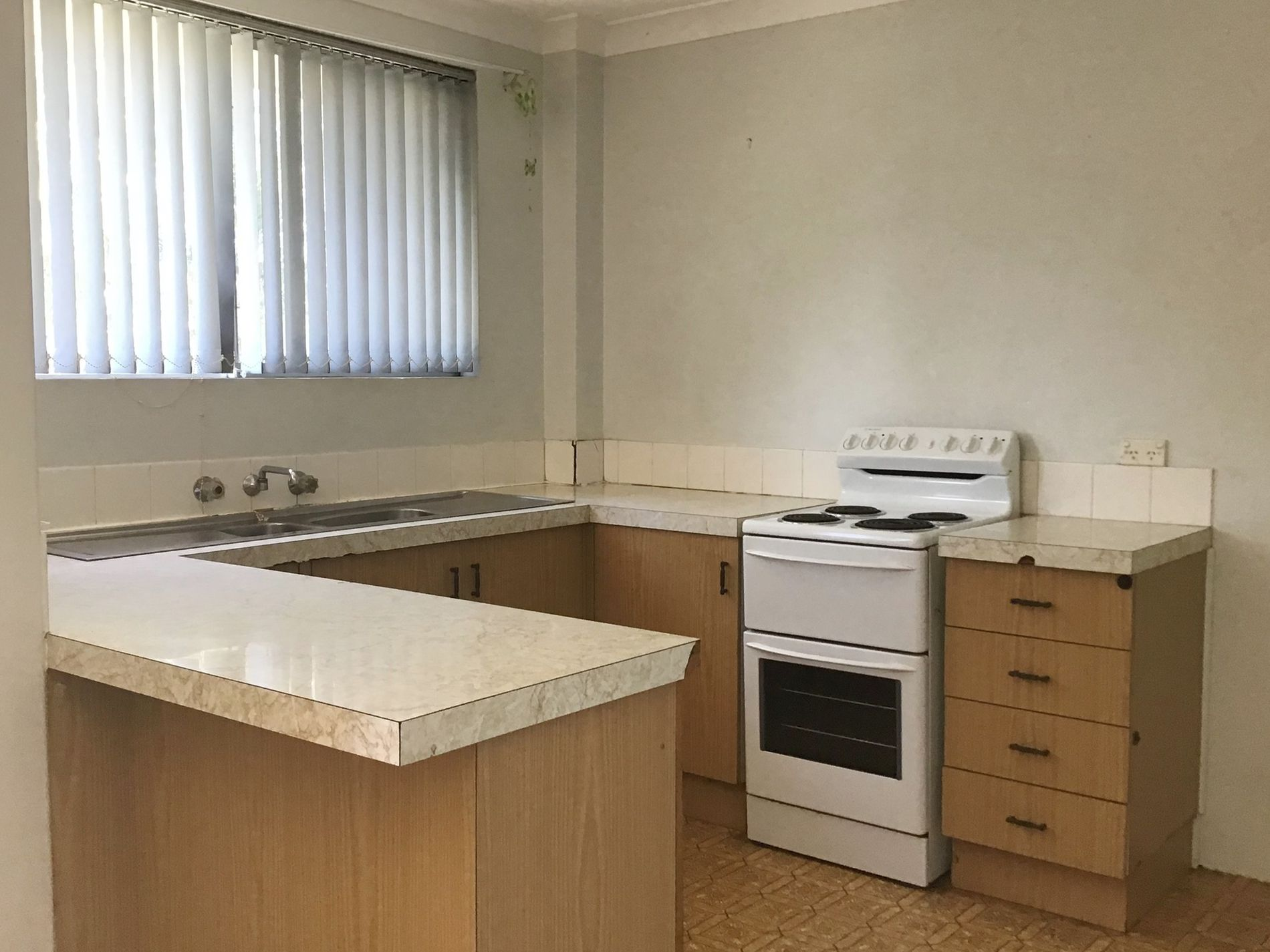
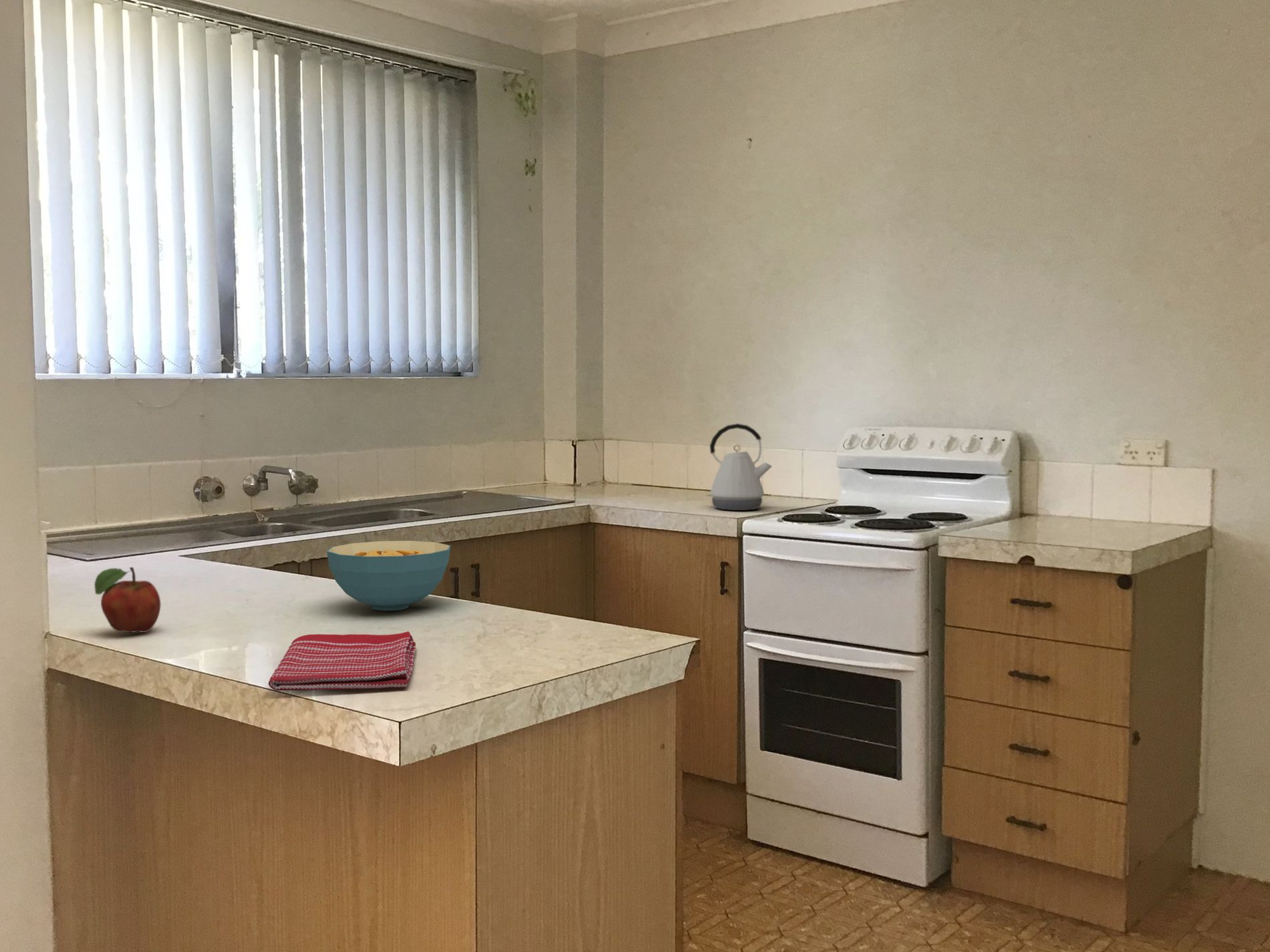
+ kettle [705,423,773,511]
+ dish towel [268,631,416,691]
+ fruit [94,567,161,633]
+ cereal bowl [326,540,451,611]
